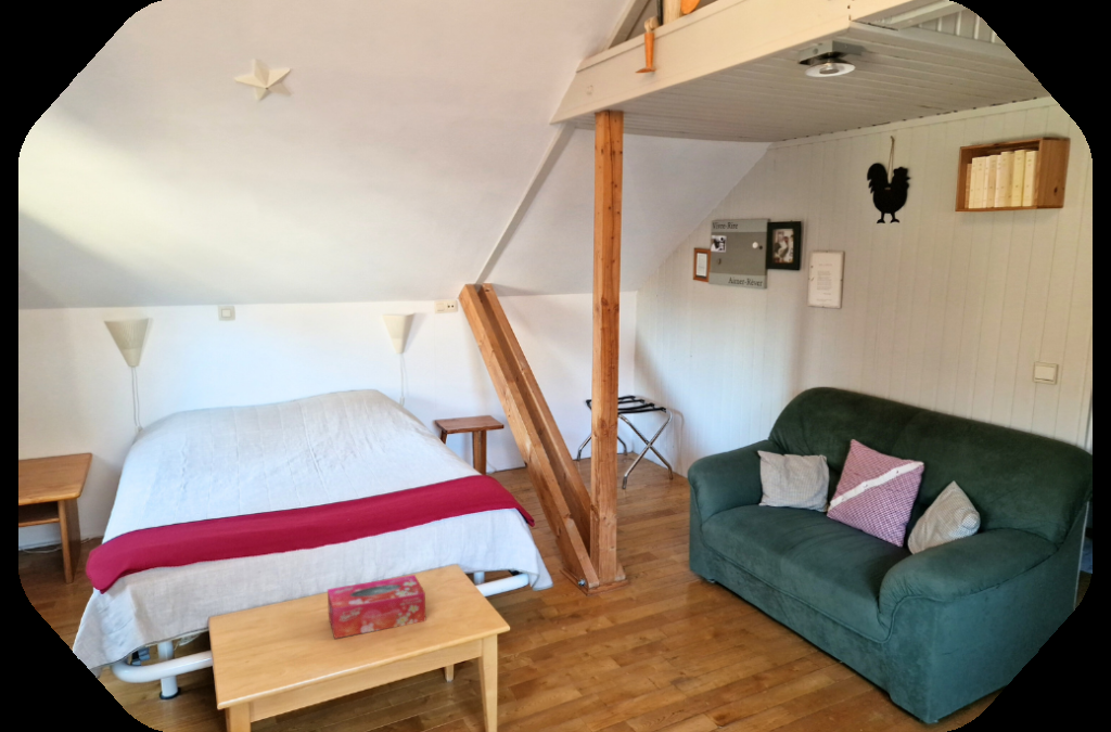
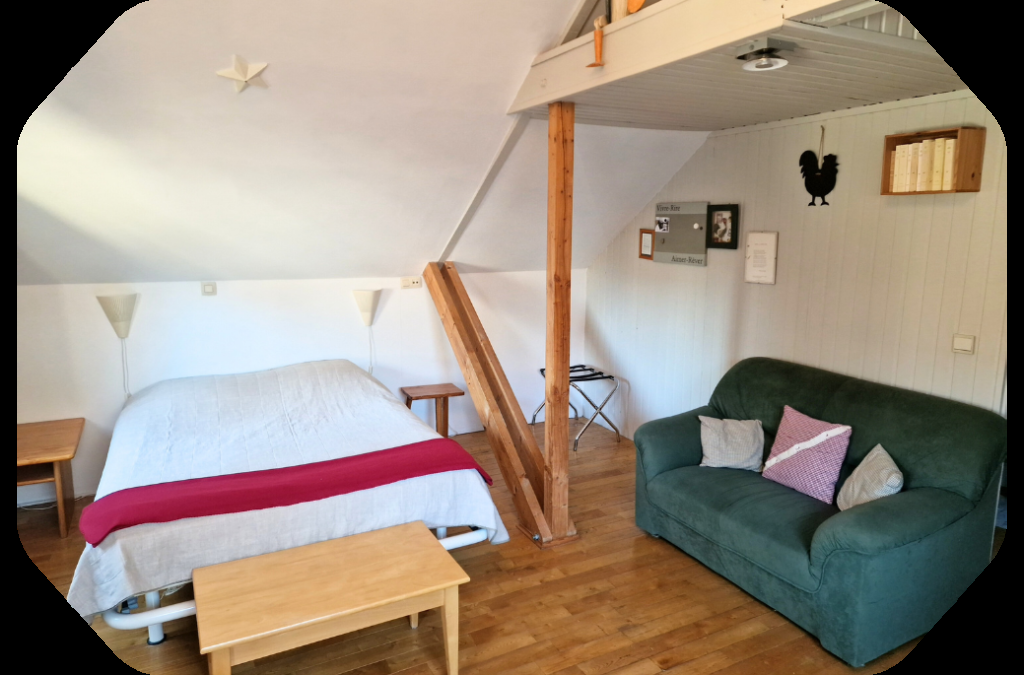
- tissue box [327,574,426,640]
